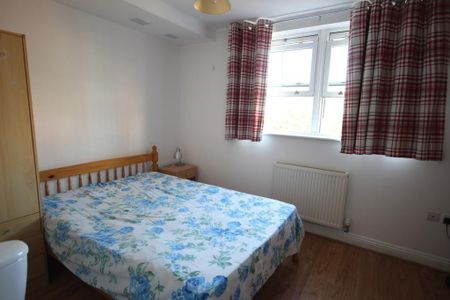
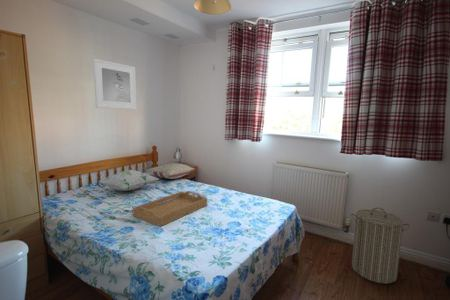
+ laundry hamper [350,207,411,285]
+ decorative pillow [98,169,159,192]
+ pillow [145,162,195,180]
+ serving tray [132,190,208,228]
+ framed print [92,58,138,110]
